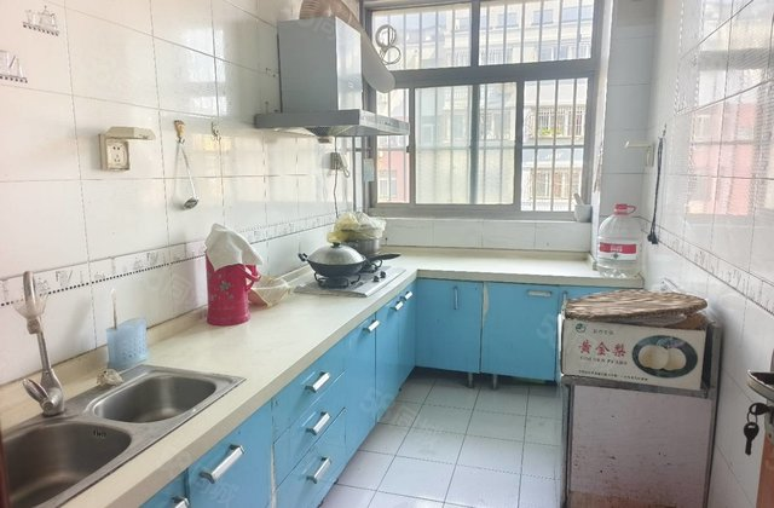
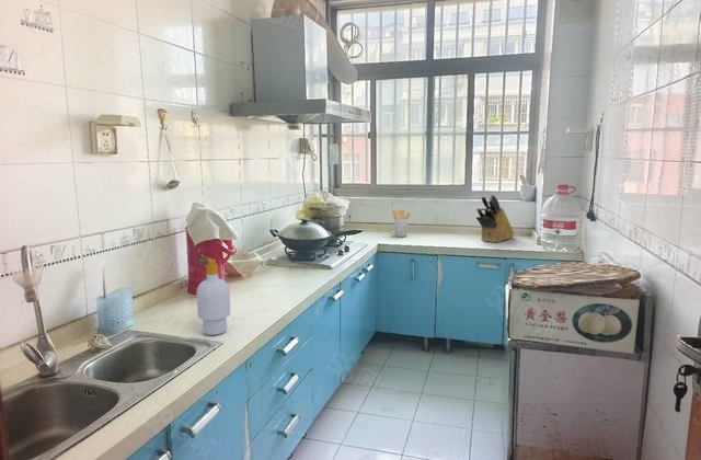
+ soap bottle [196,257,231,336]
+ utensil holder [392,209,412,238]
+ knife block [475,194,515,243]
